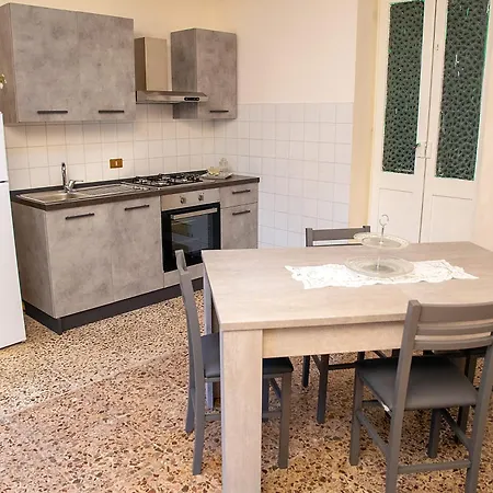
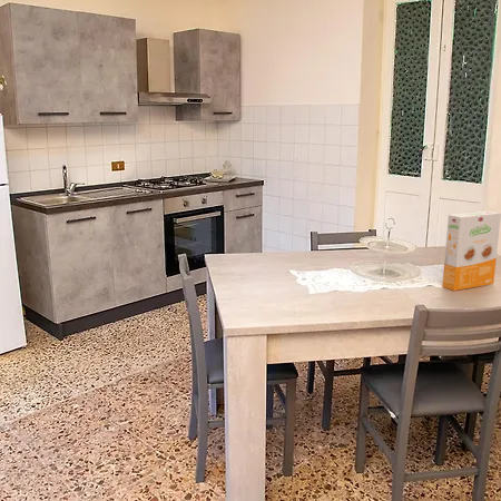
+ cereal box [441,210,501,292]
